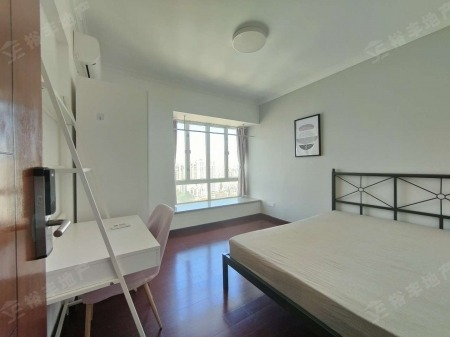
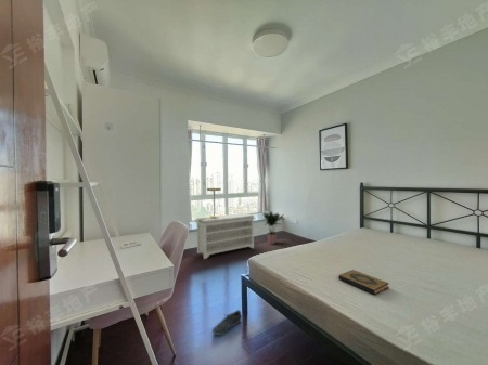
+ shoe [211,309,243,336]
+ bench [194,212,257,260]
+ potted plant [262,210,284,245]
+ hardback book [337,269,390,296]
+ lamp [201,186,222,219]
